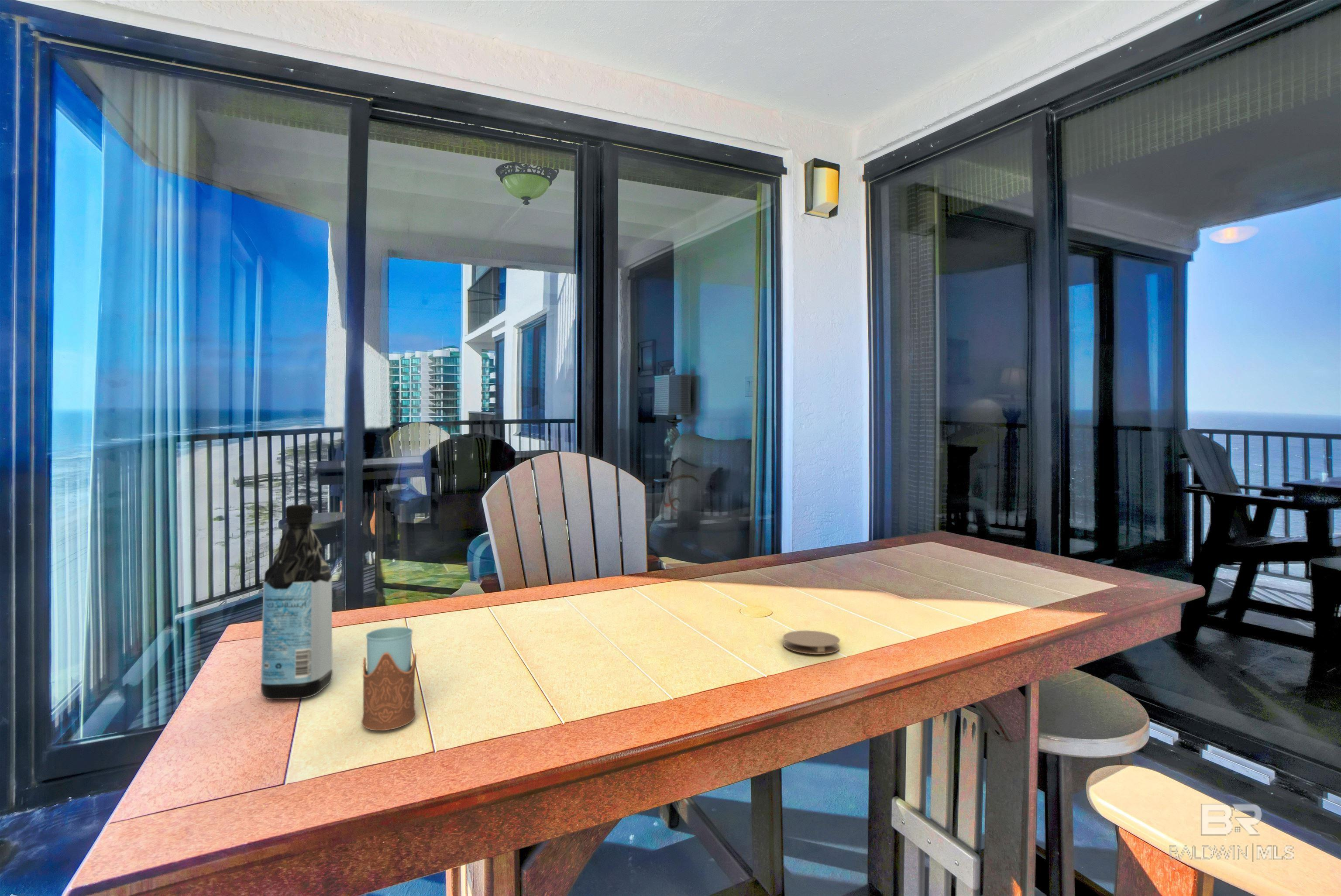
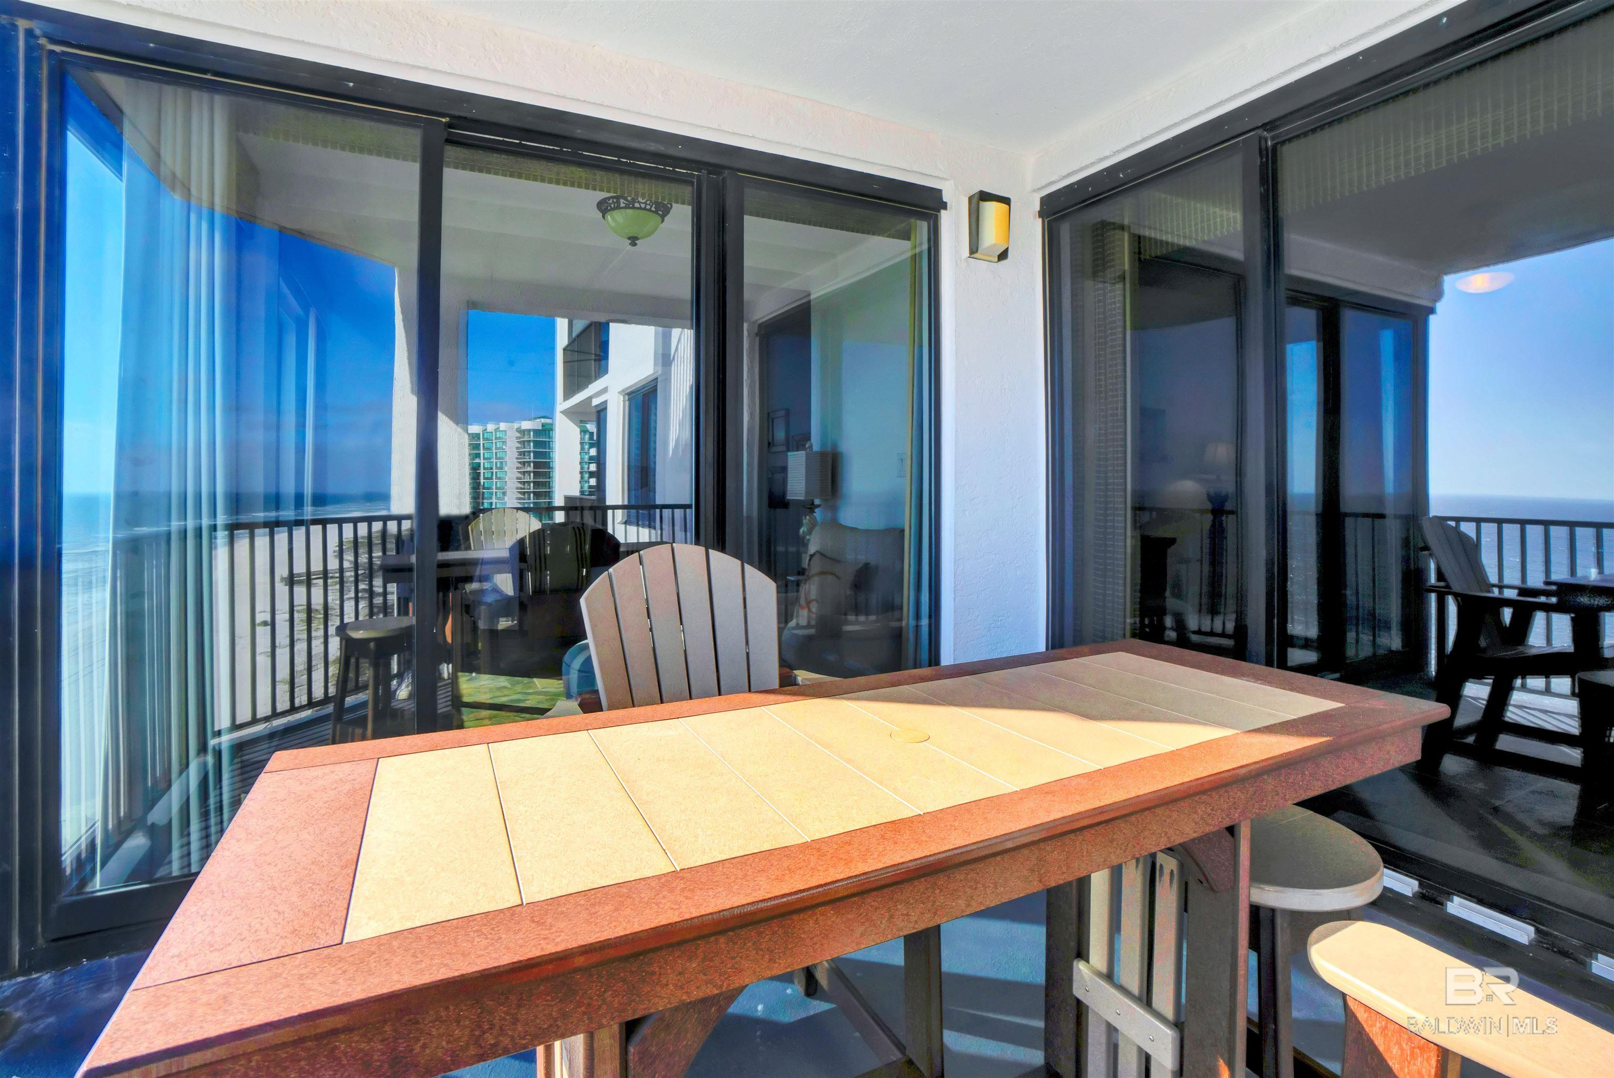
- coaster [783,630,840,655]
- drinking glass [361,627,417,731]
- water bottle [260,504,333,700]
